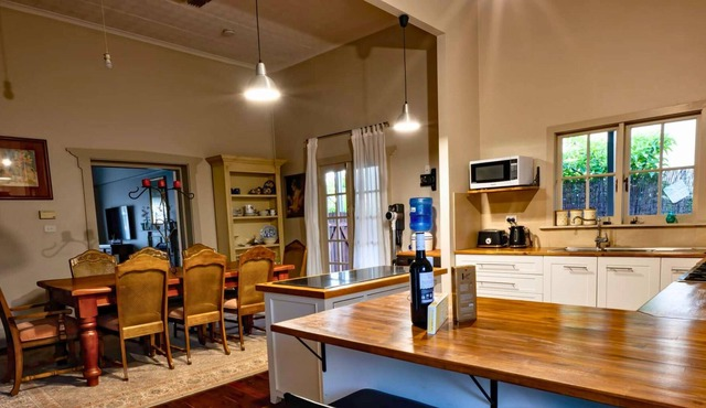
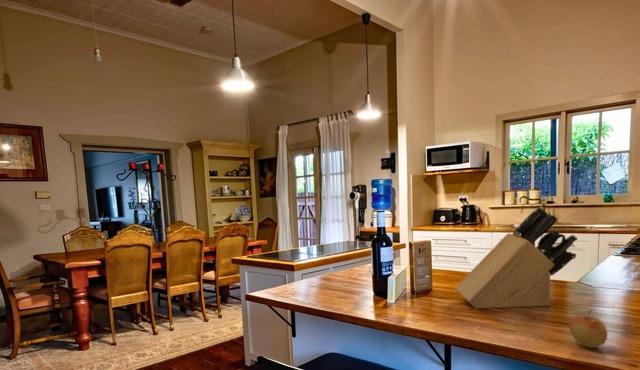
+ knife block [454,206,578,309]
+ apple [568,309,609,349]
